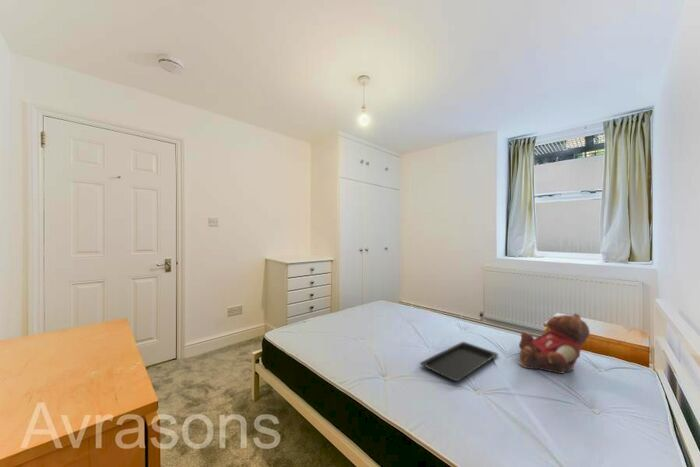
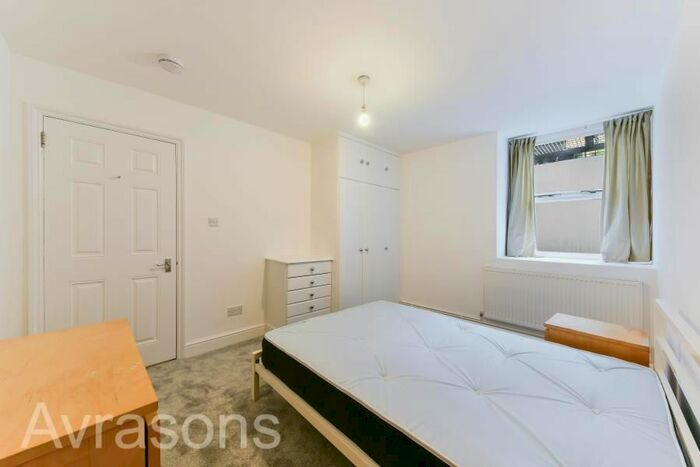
- serving tray [419,341,499,382]
- teddy bear [517,313,591,375]
